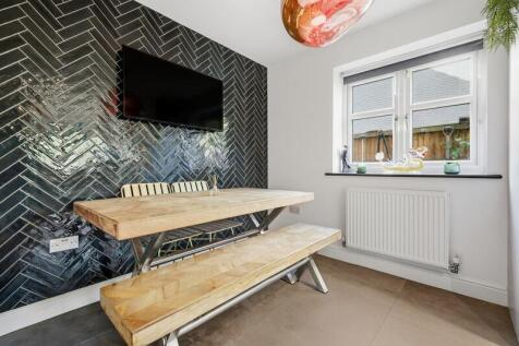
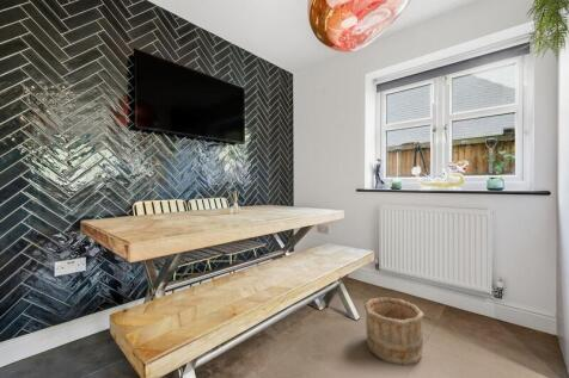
+ wooden bucket [363,296,426,366]
